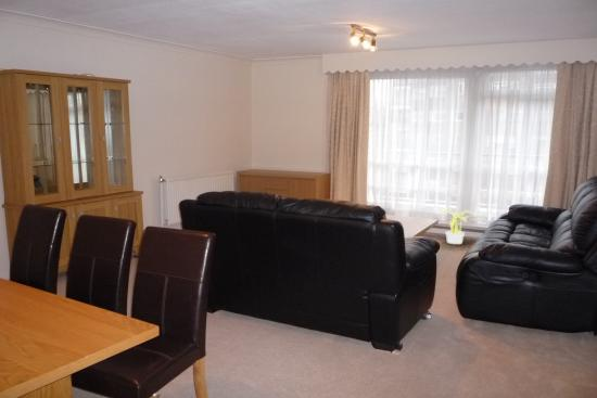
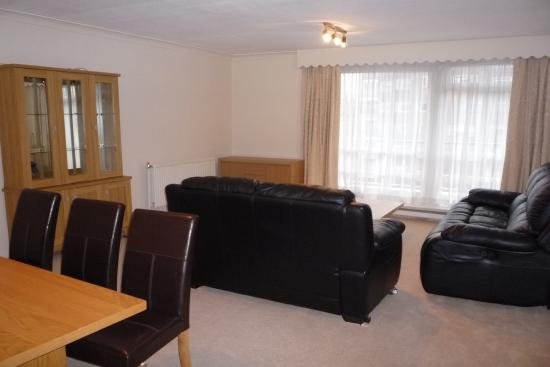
- potted plant [437,207,477,245]
